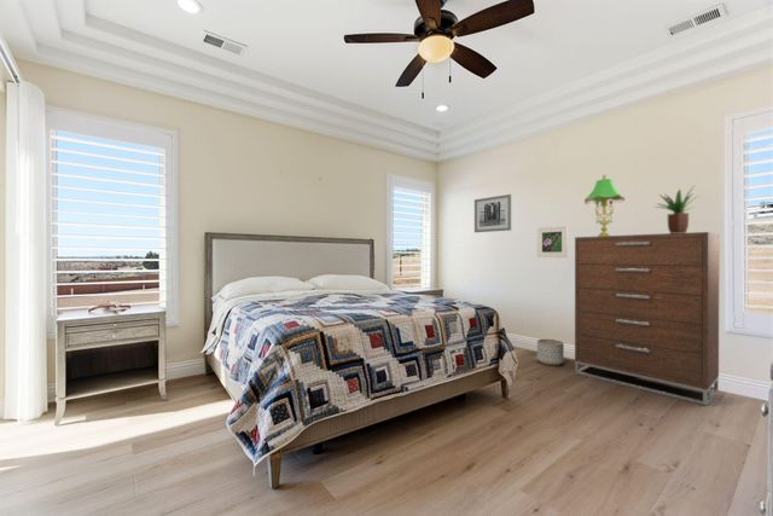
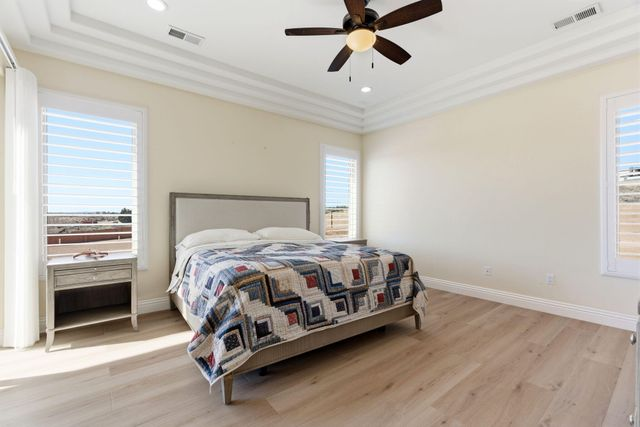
- table lamp [583,174,626,237]
- potted plant [652,185,698,233]
- planter [536,338,565,367]
- wall art [473,193,512,233]
- dresser [574,231,721,406]
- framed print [536,225,569,259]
